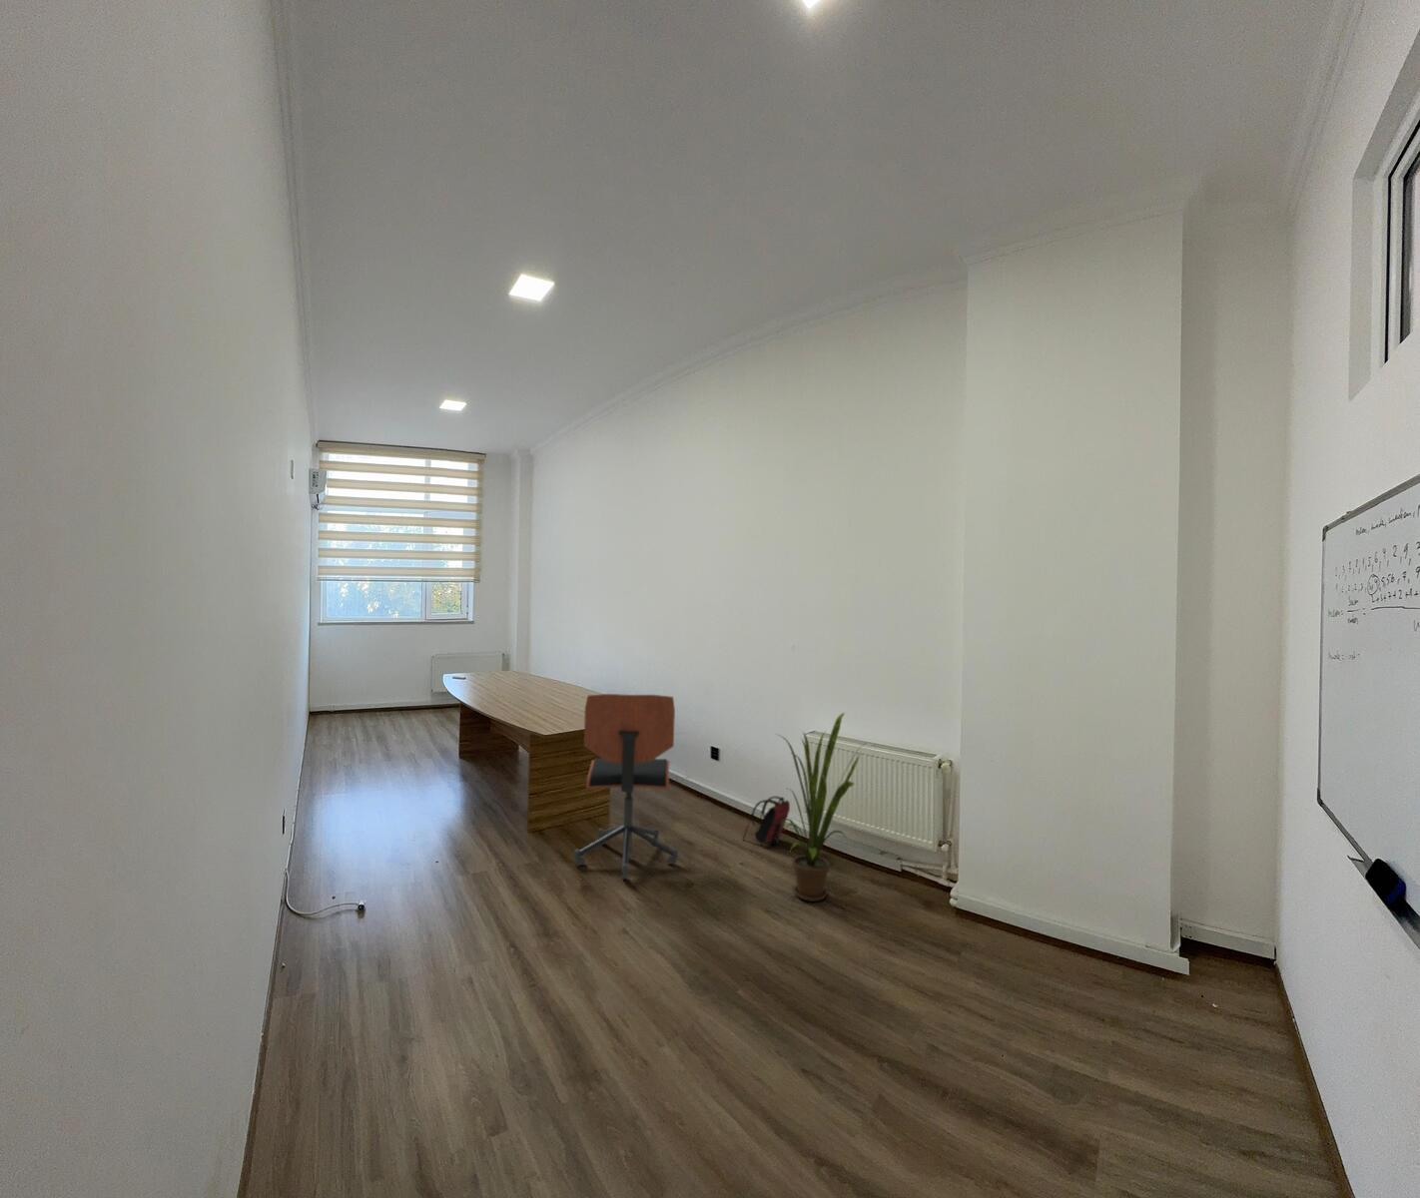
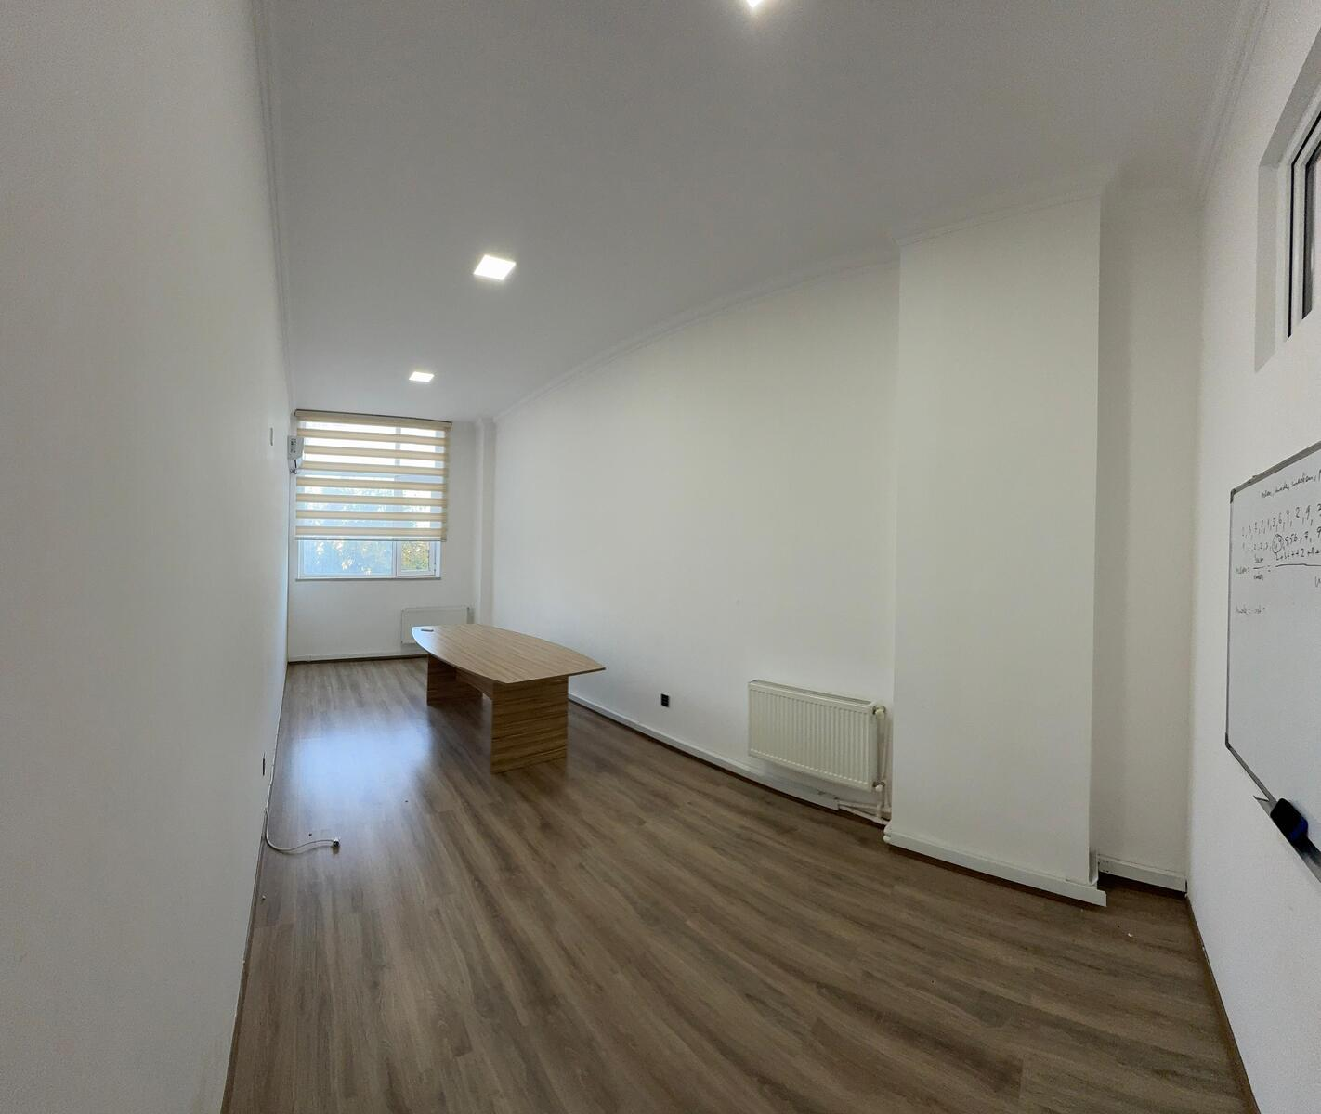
- backpack [741,795,791,846]
- office chair [573,693,679,879]
- house plant [775,712,866,902]
